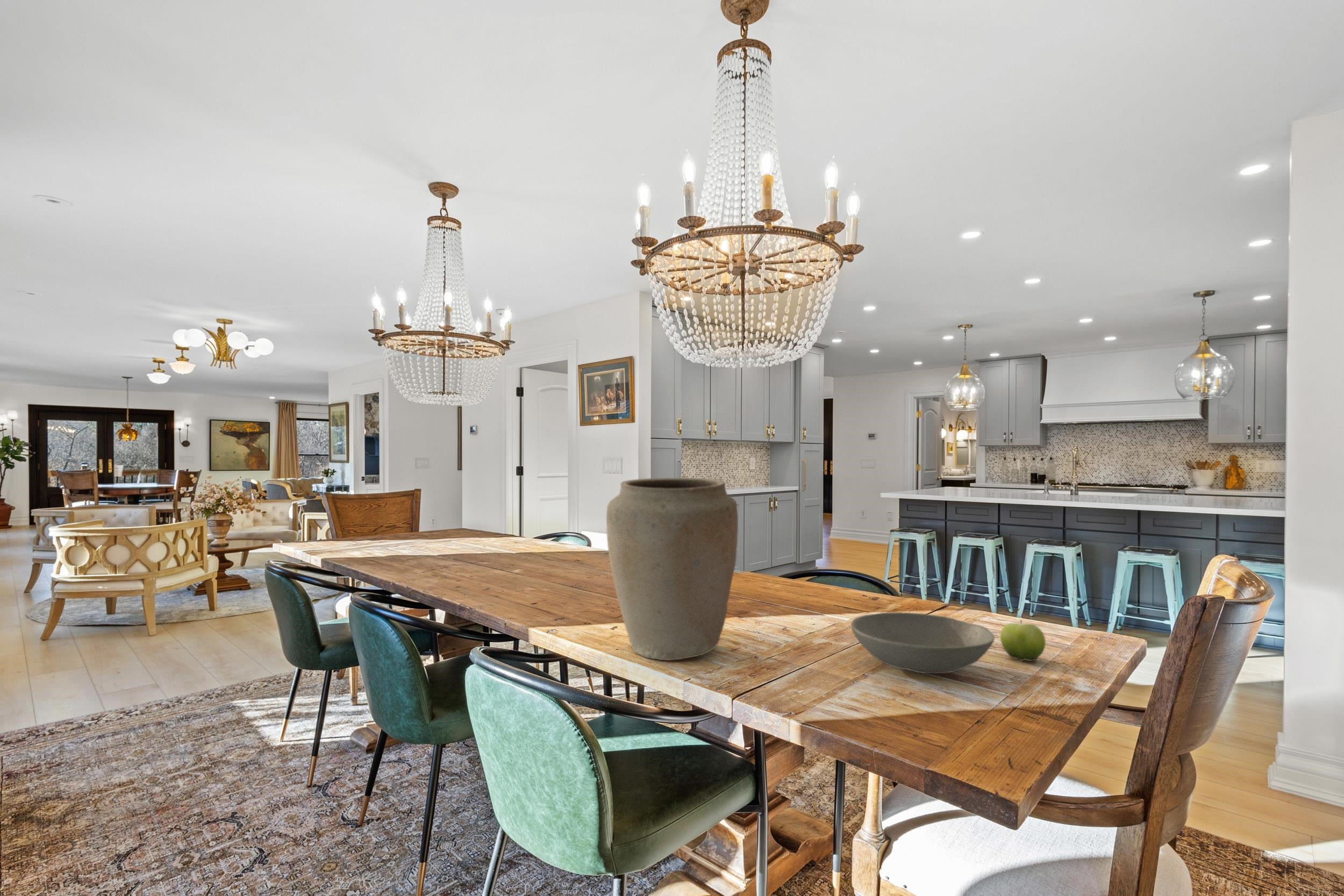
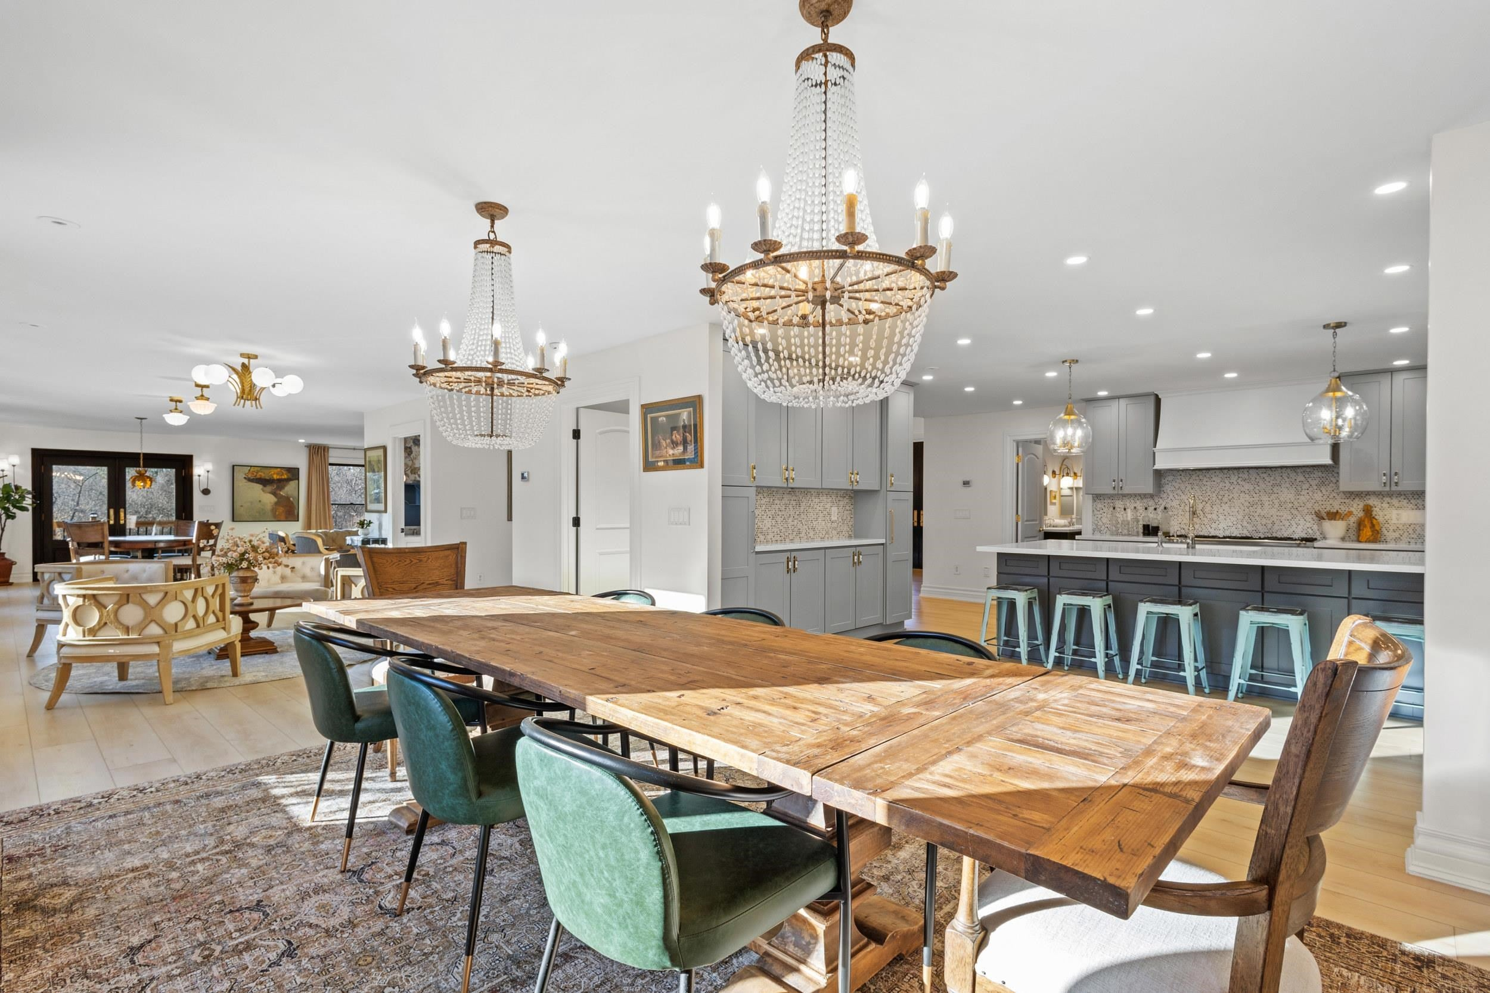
- fruit [1000,619,1046,662]
- bowl [850,612,995,674]
- vase [606,477,739,661]
